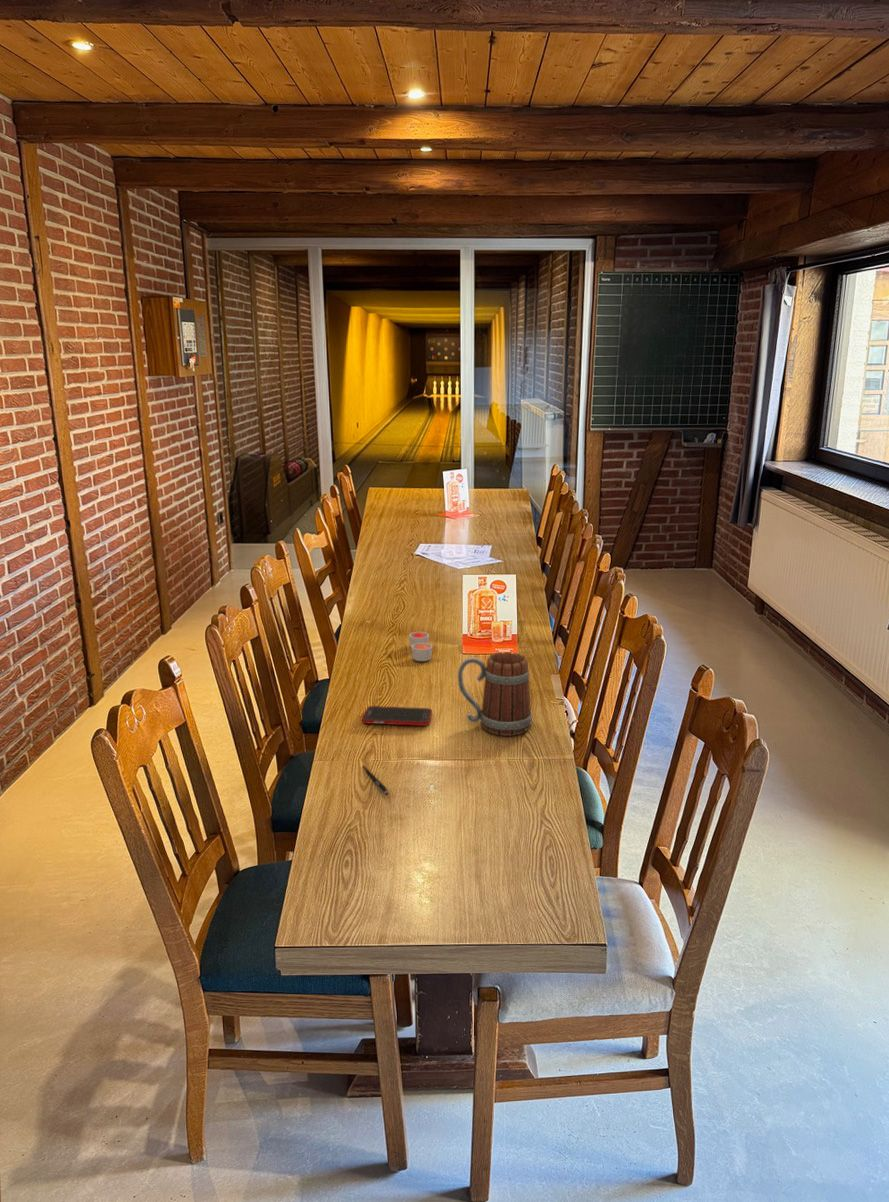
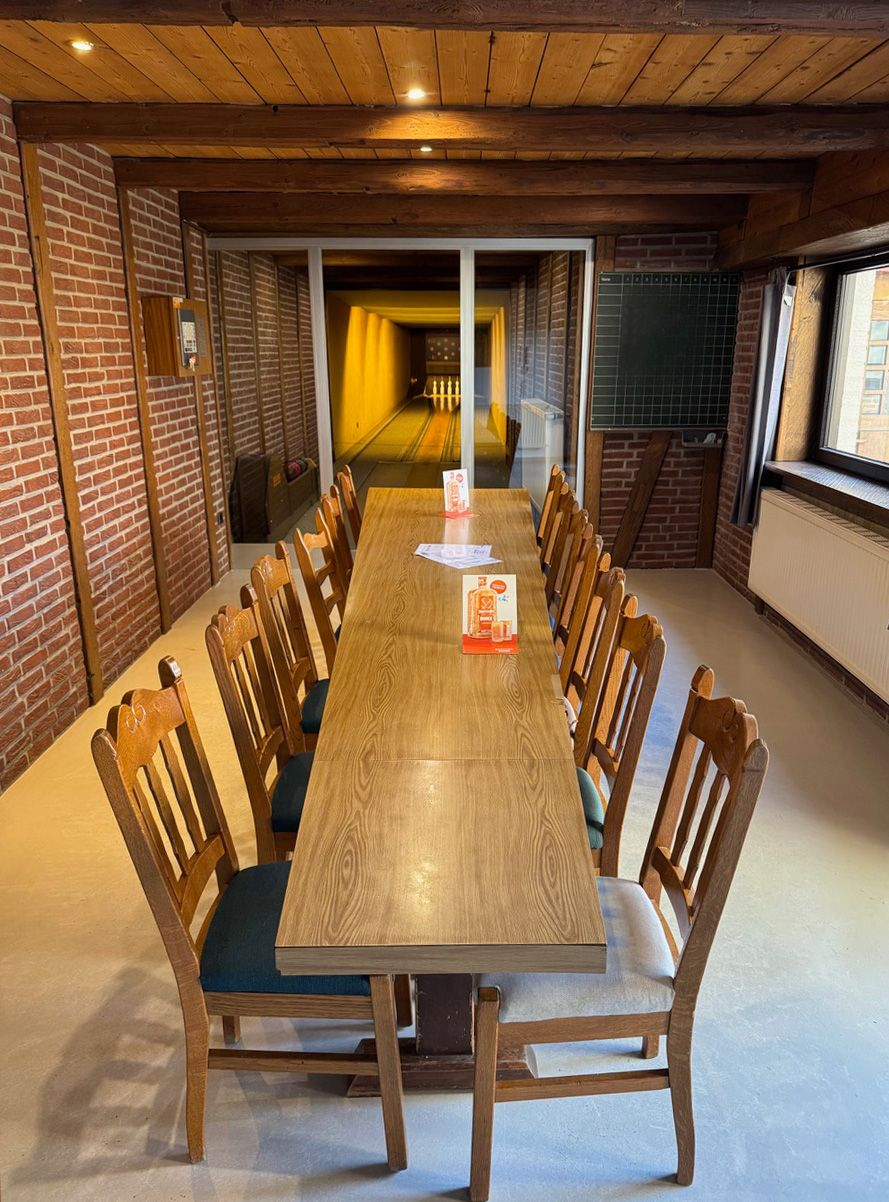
- cell phone [361,705,433,727]
- pen [362,765,390,796]
- candle [408,631,433,662]
- beer mug [457,651,533,737]
